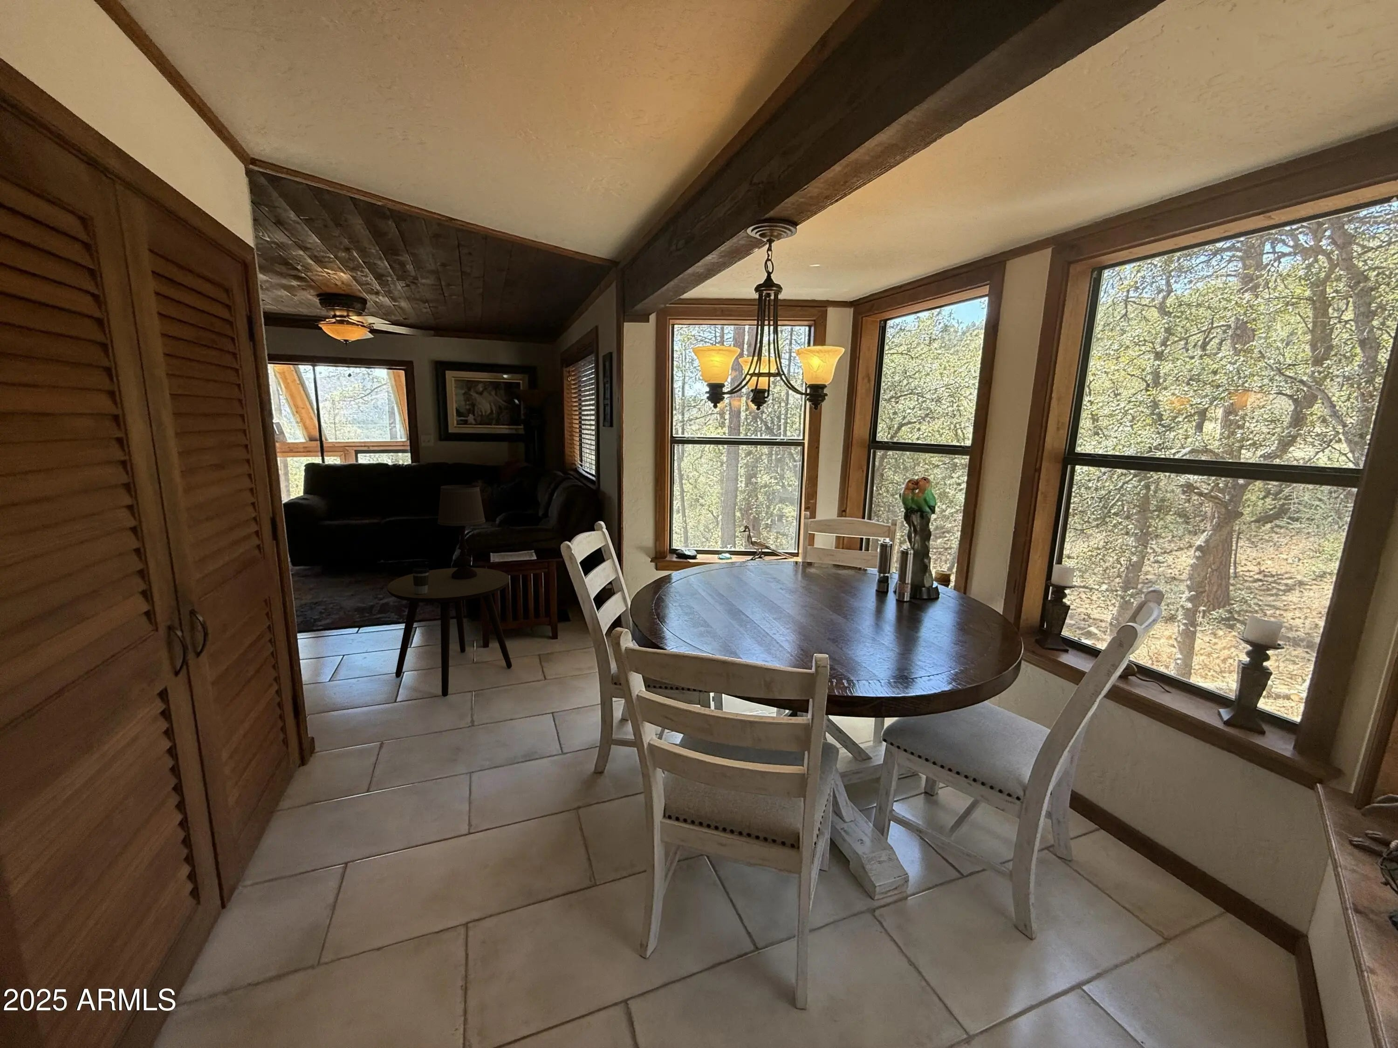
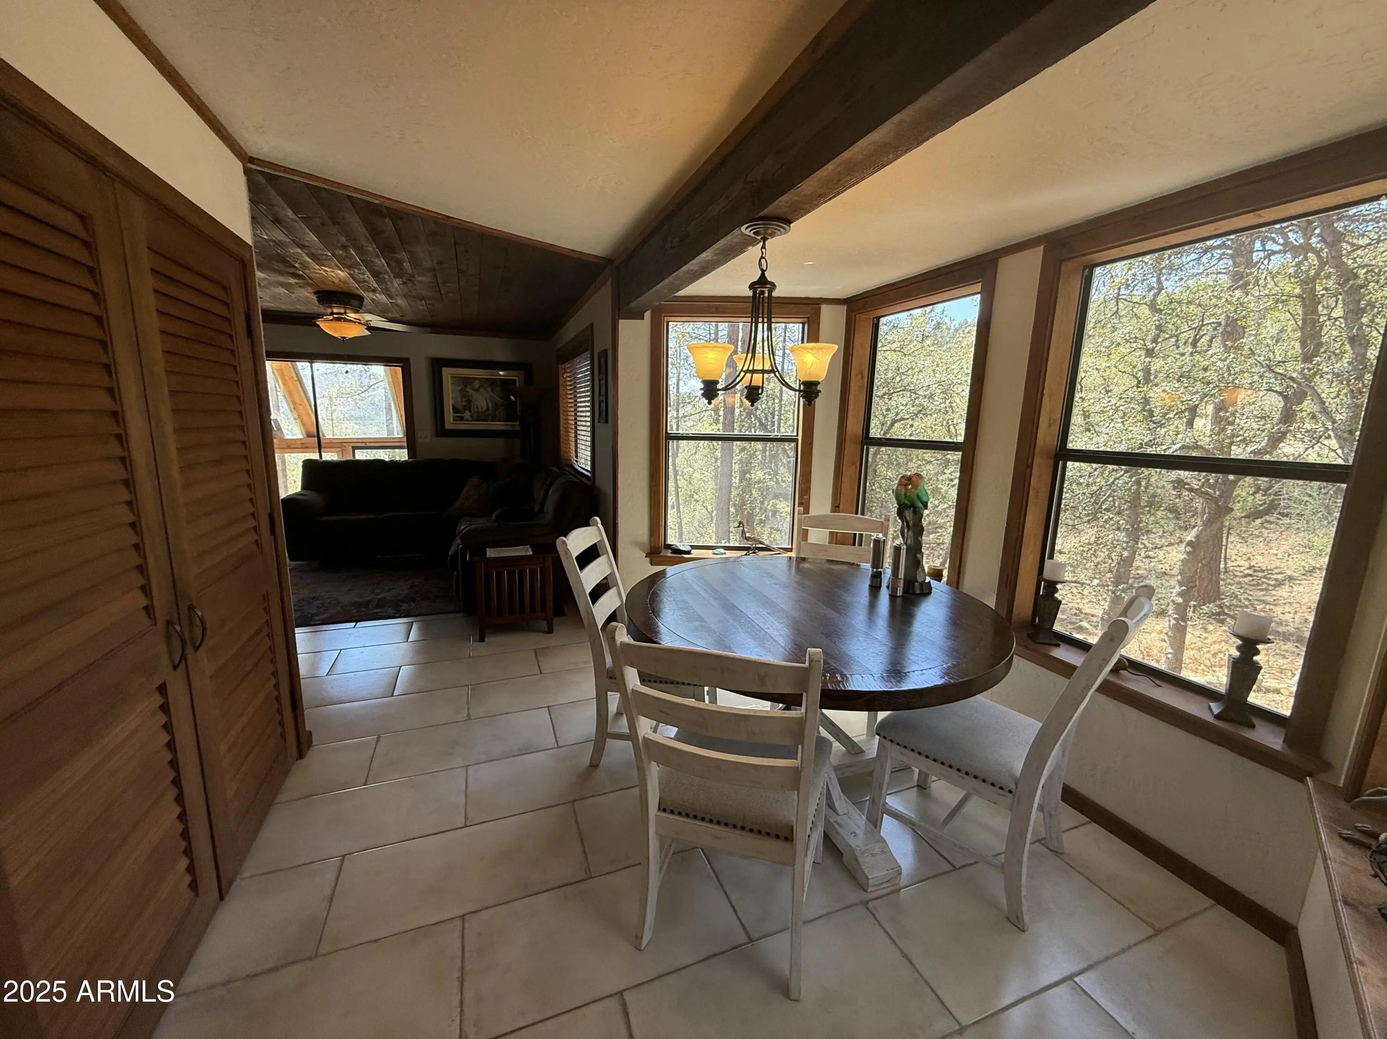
- side table [386,567,513,697]
- coffee cup [412,567,429,593]
- table lamp [437,484,487,579]
